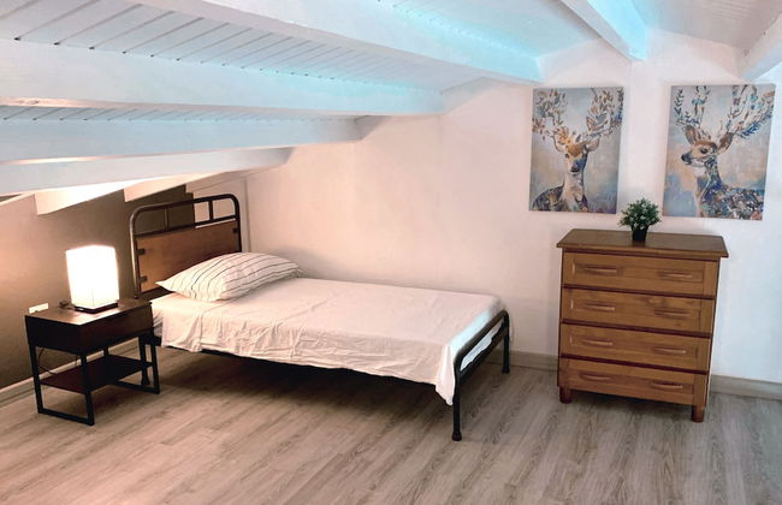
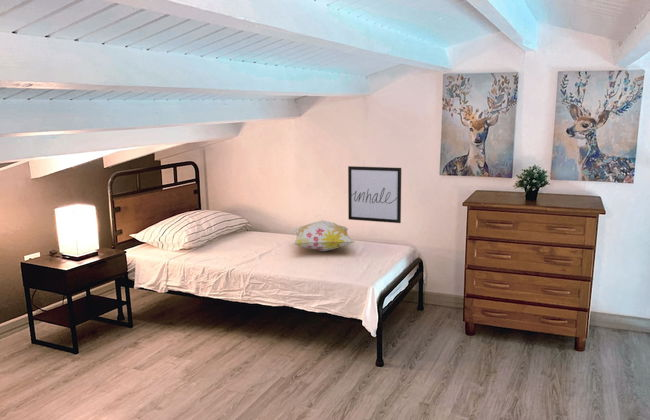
+ decorative pillow [292,219,355,252]
+ wall art [347,165,402,224]
